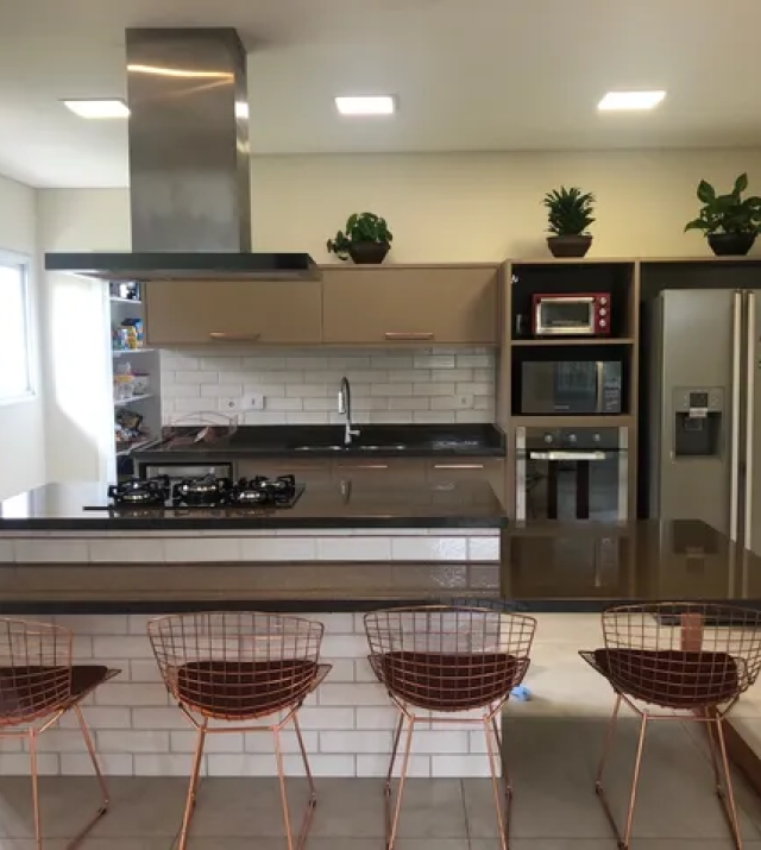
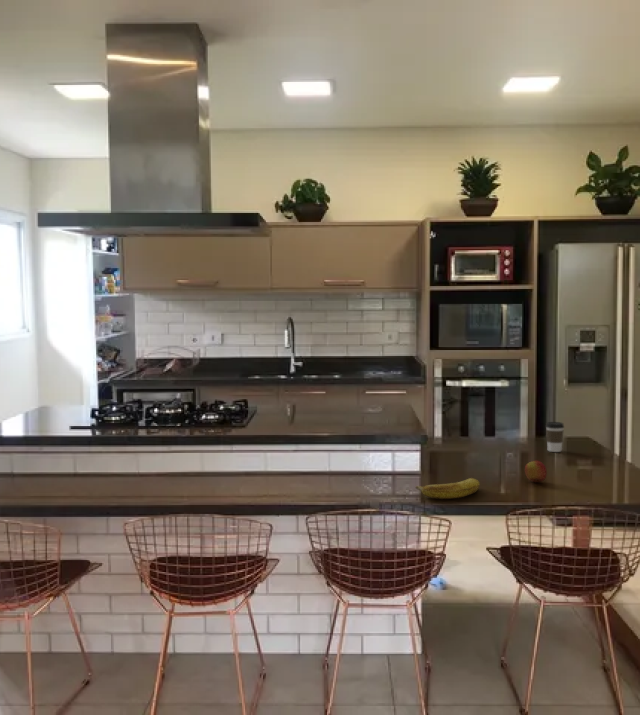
+ coffee cup [545,421,565,453]
+ banana [414,477,481,500]
+ apple [524,459,548,483]
